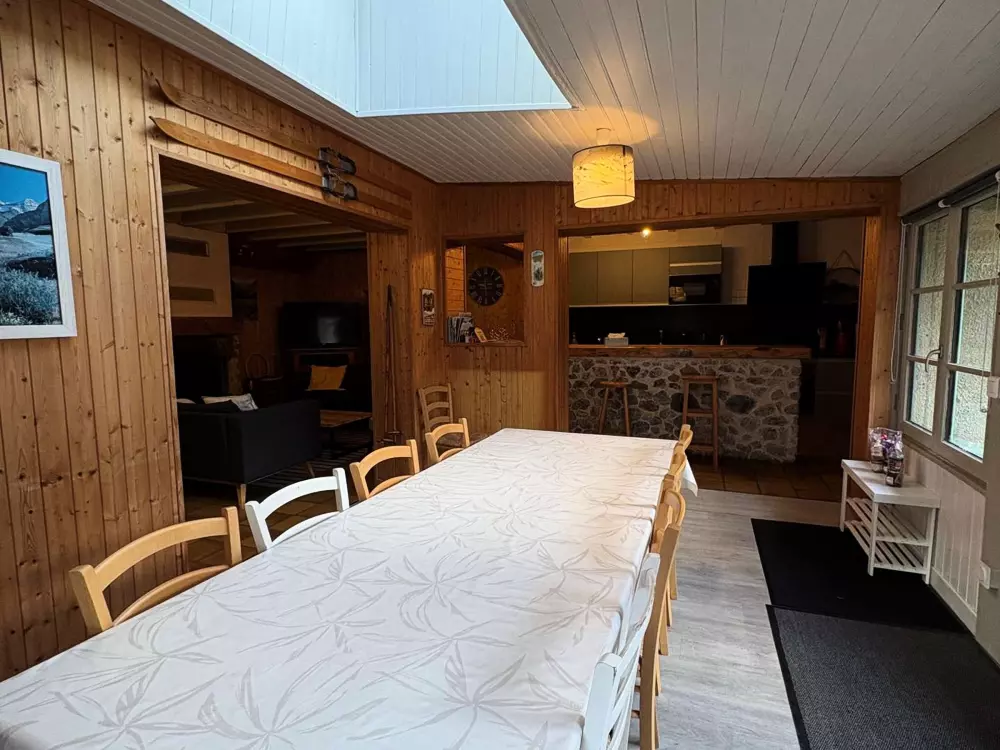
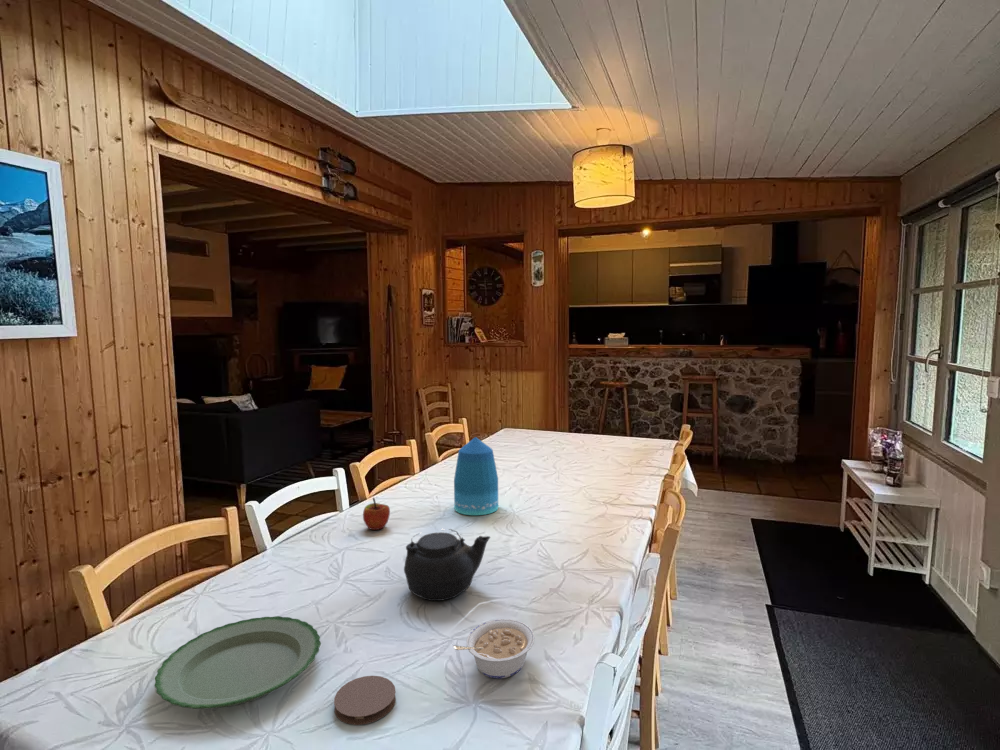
+ teapot [403,528,491,602]
+ legume [452,618,536,680]
+ coaster [333,675,397,726]
+ apple [362,497,391,531]
+ plate [153,615,322,710]
+ vase [453,436,499,516]
